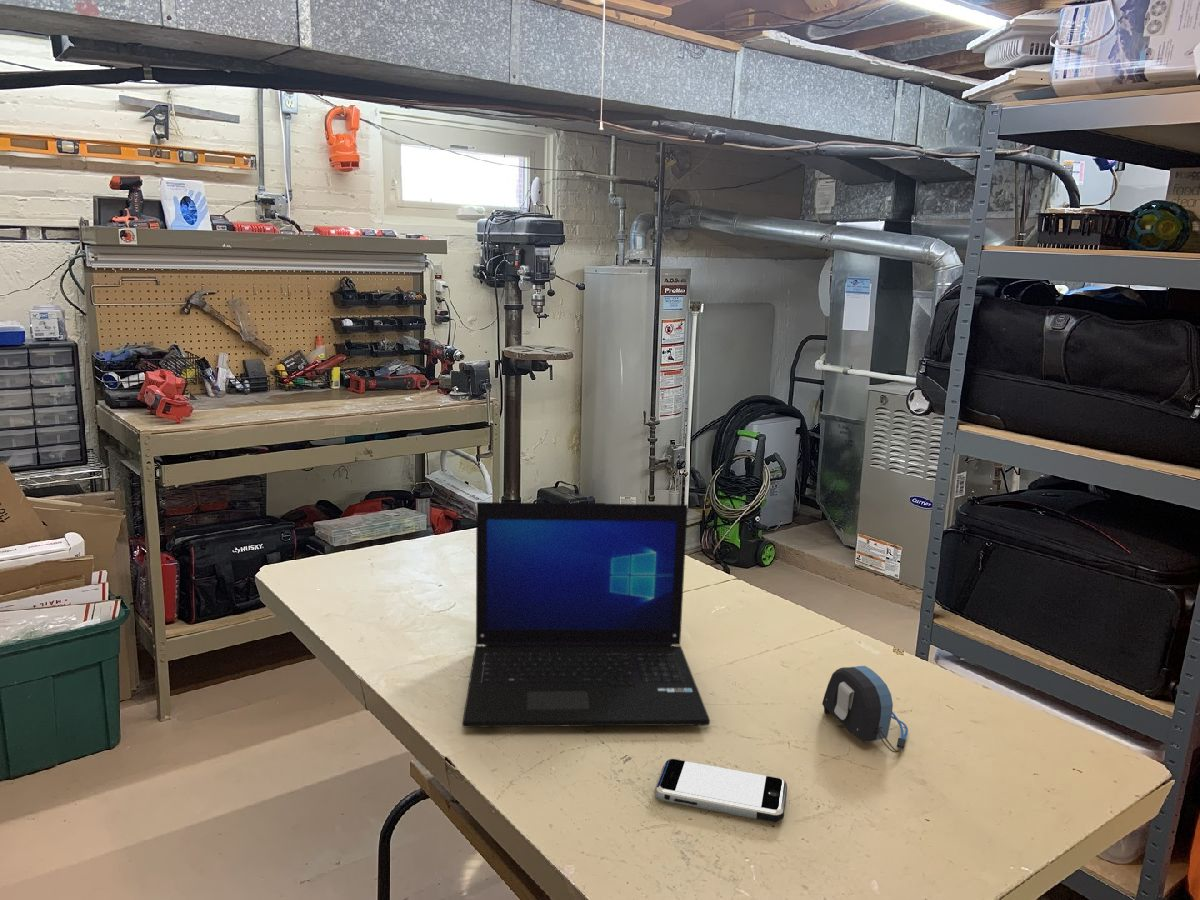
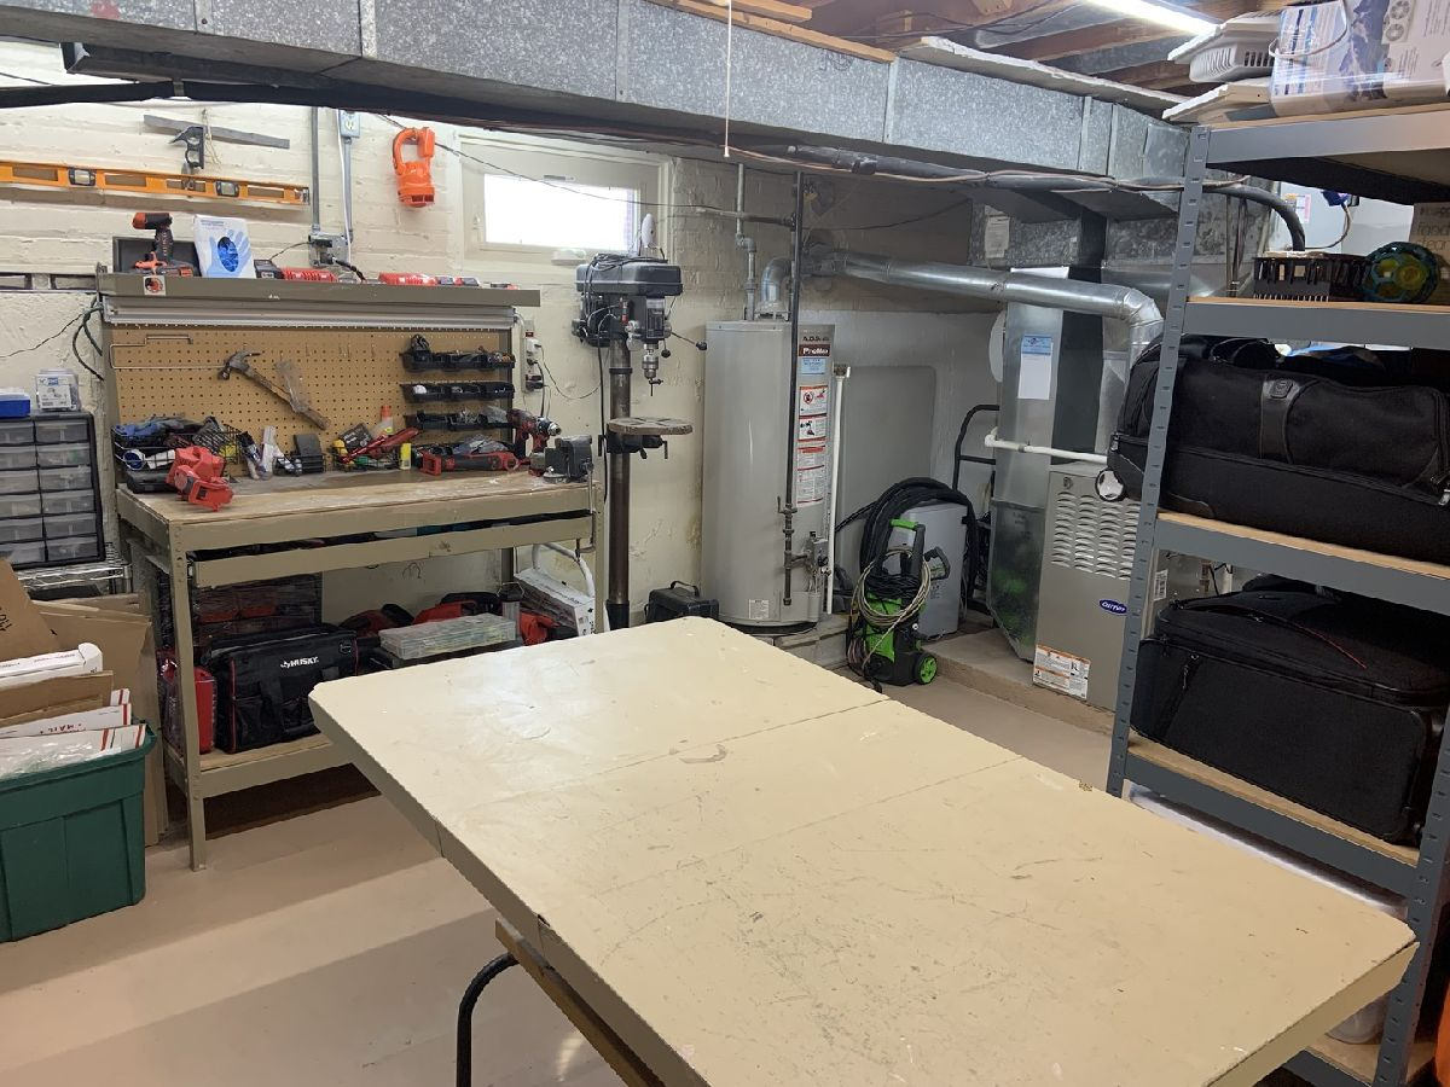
- laptop [462,501,711,728]
- smartphone [654,758,788,823]
- tape measure [821,665,909,754]
